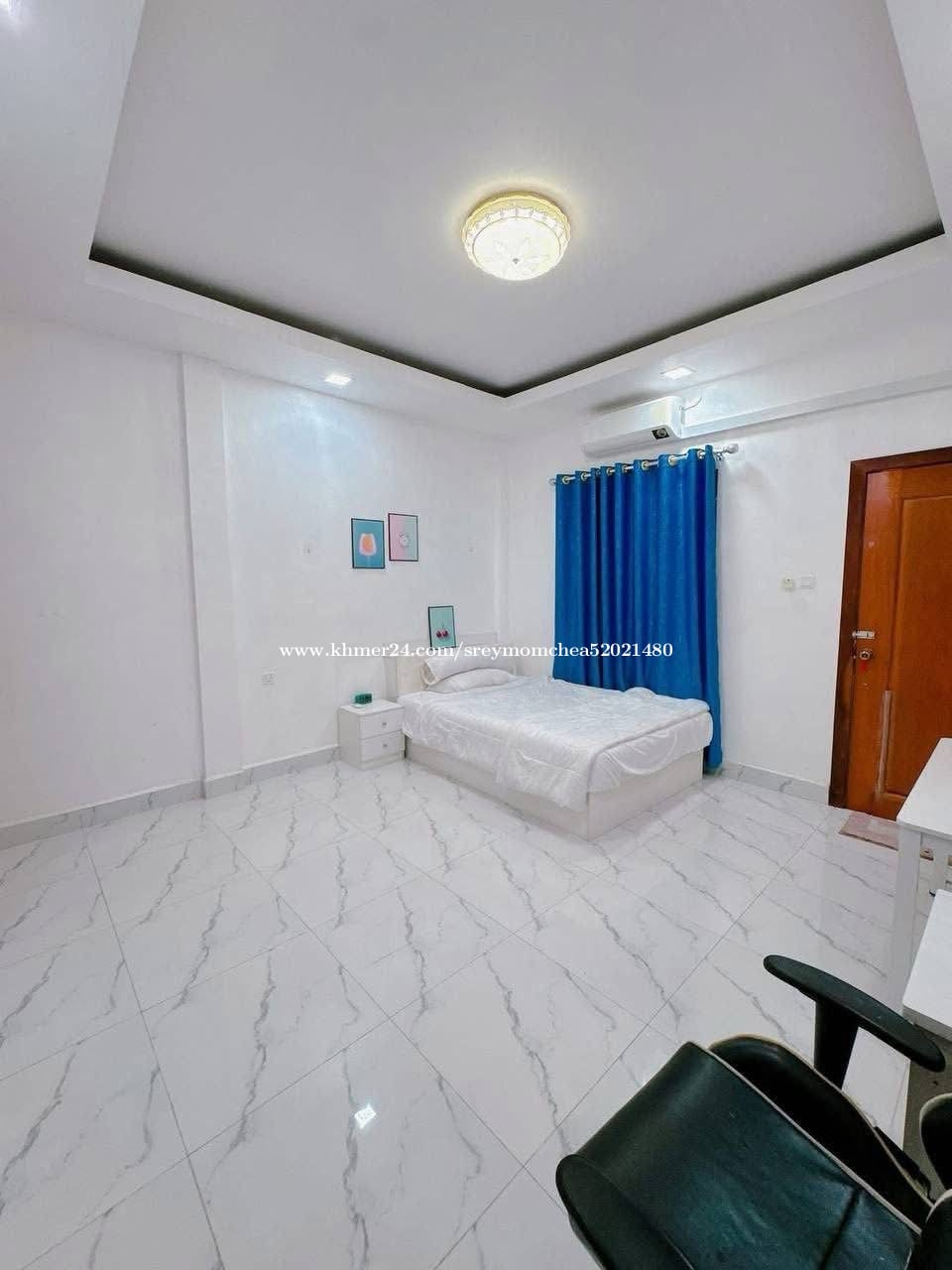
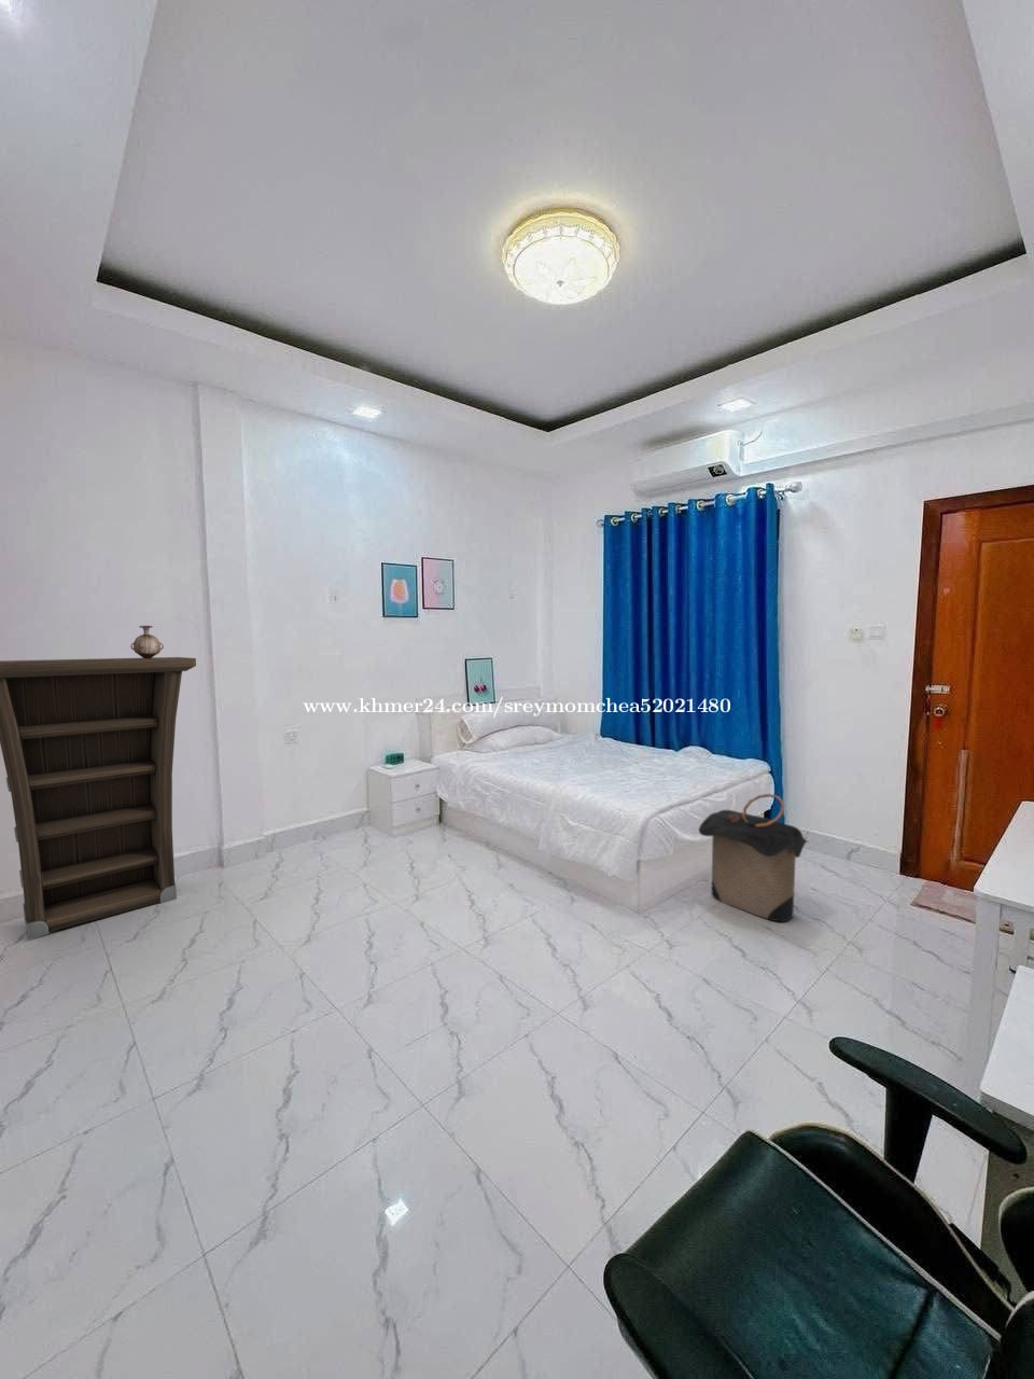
+ vase [129,624,165,658]
+ cabinet [0,656,197,940]
+ laundry hamper [698,793,809,923]
